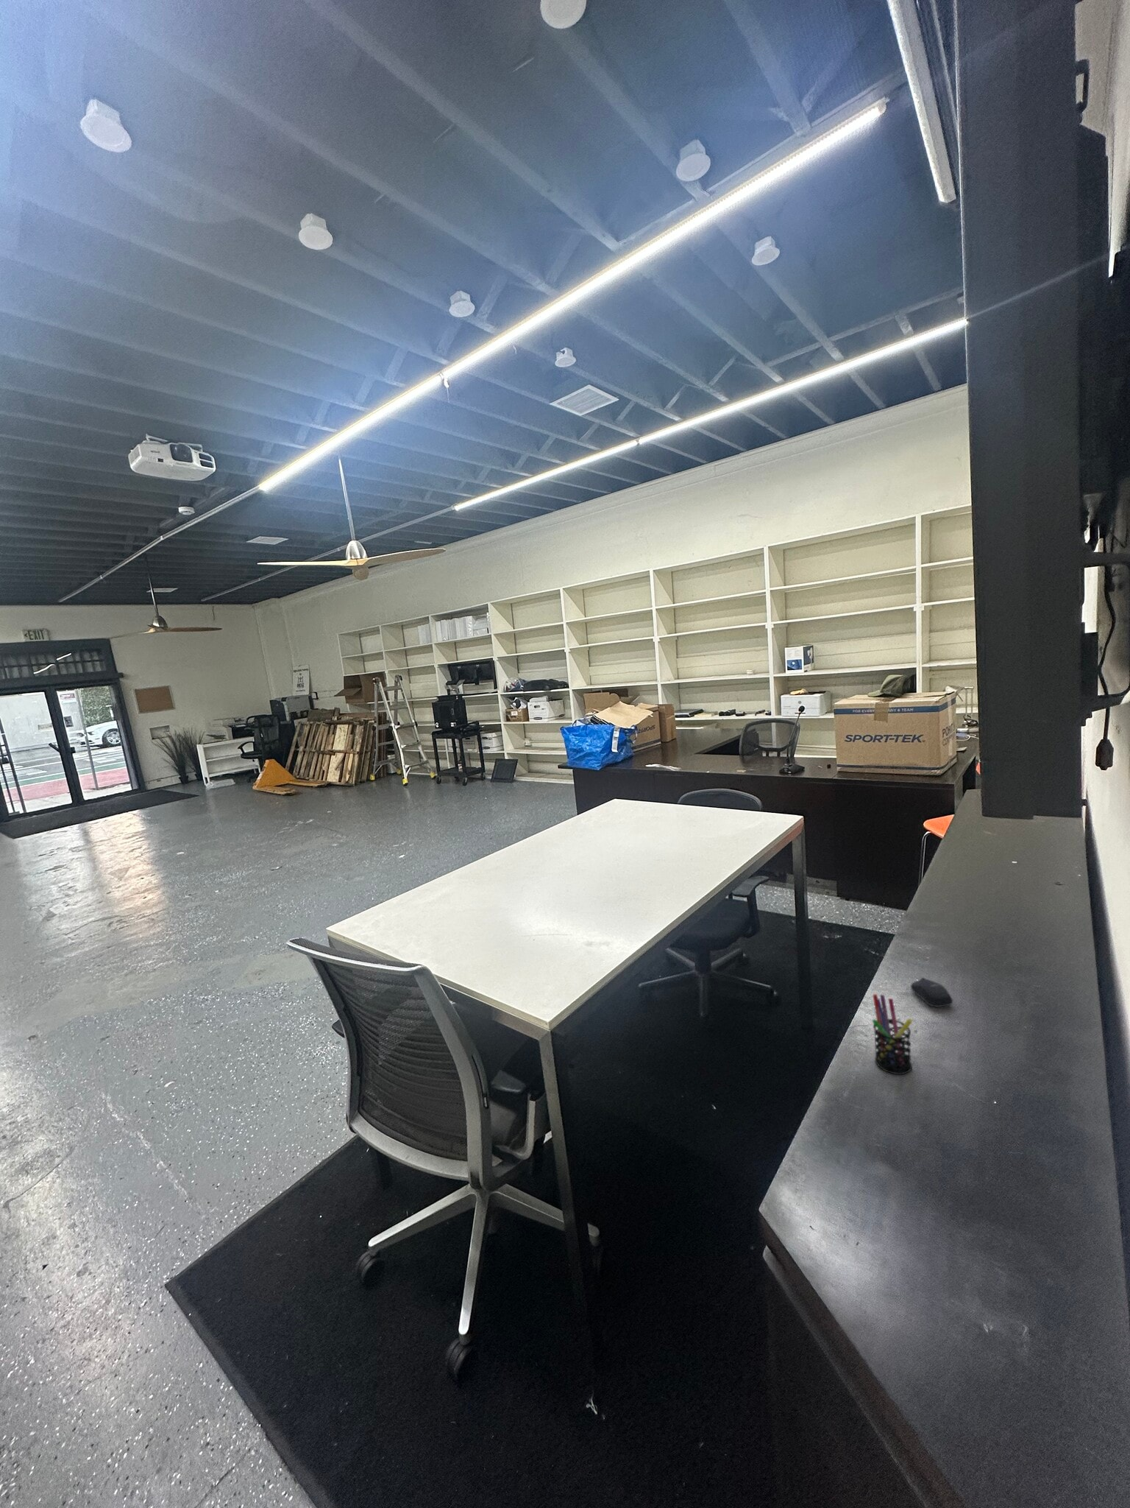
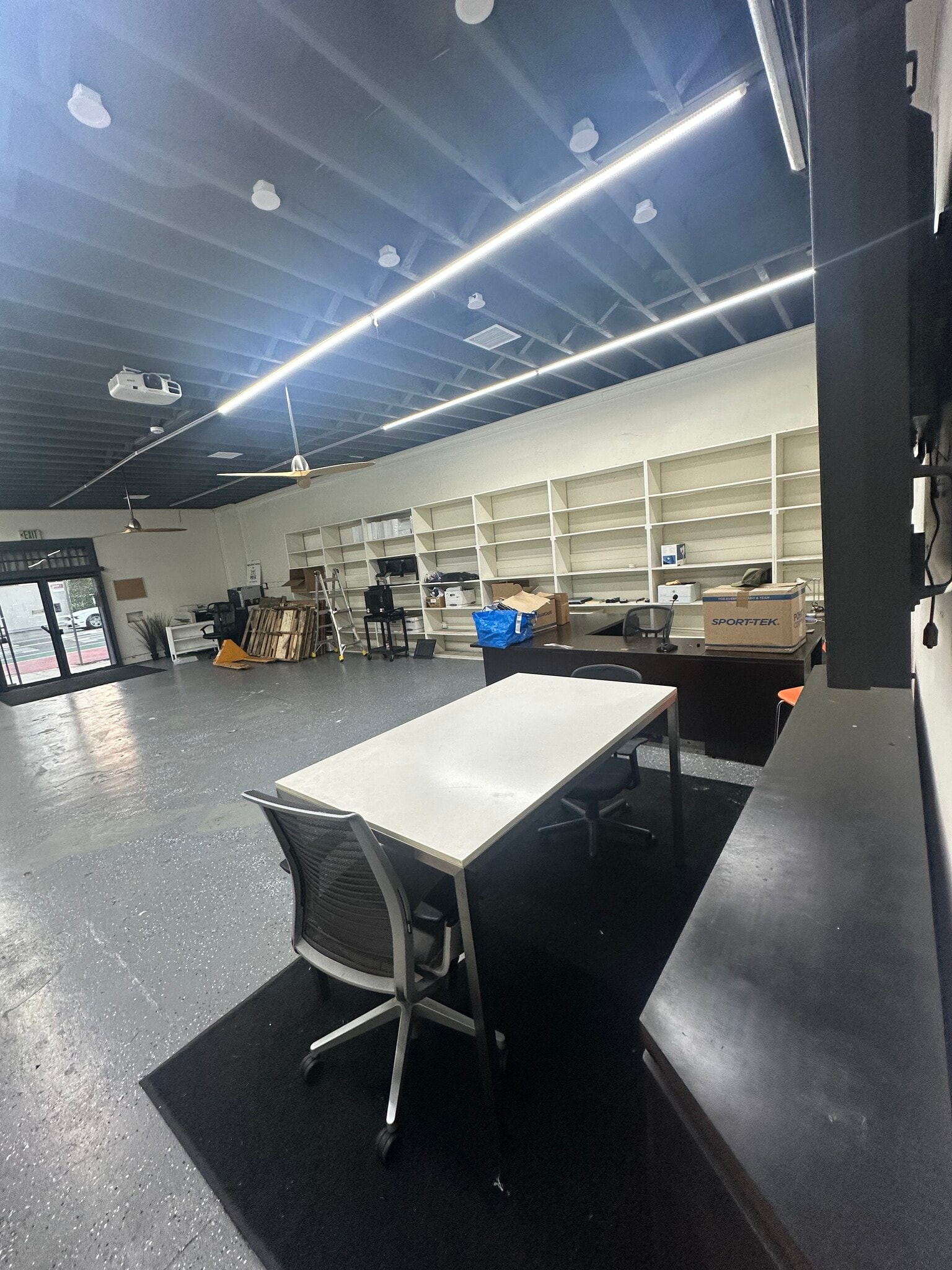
- computer mouse [910,977,953,1008]
- pen holder [871,994,913,1075]
